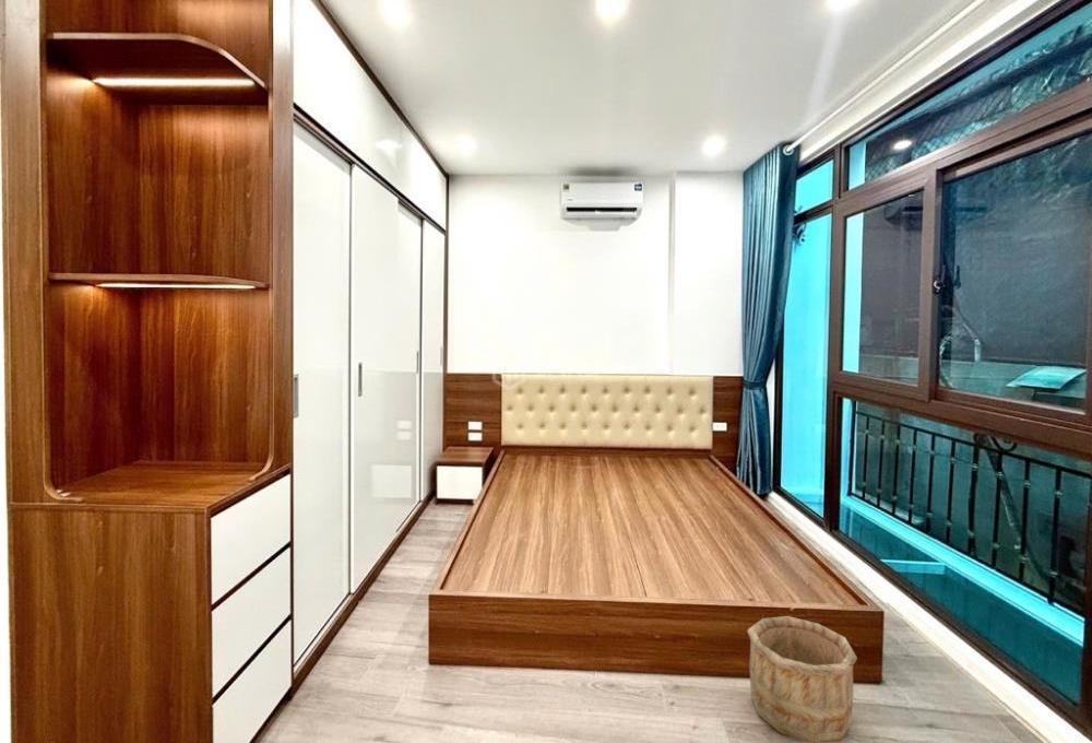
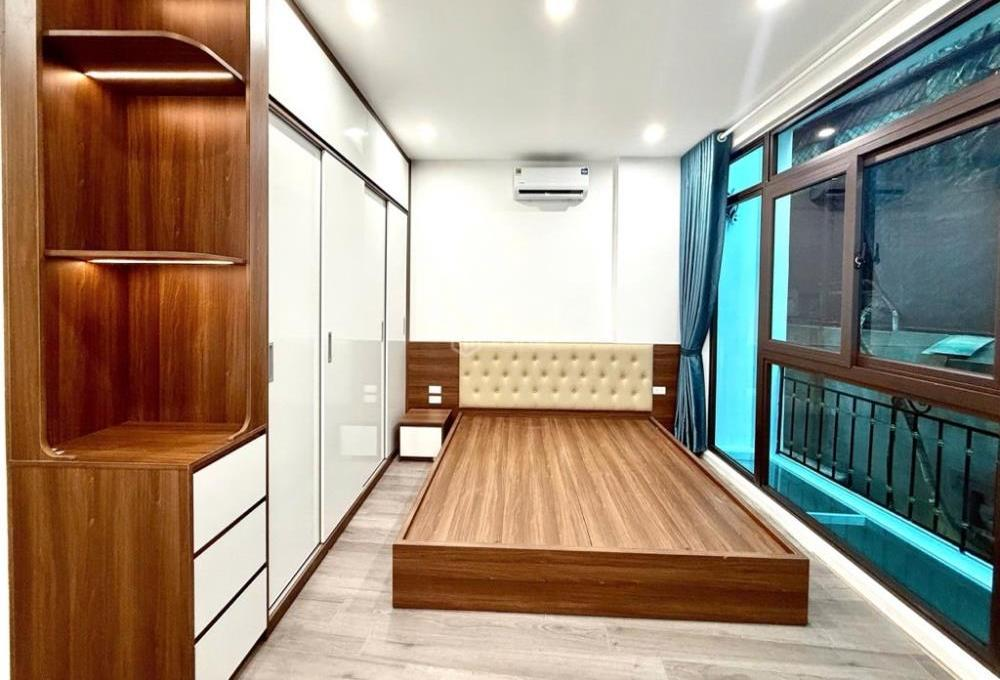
- wooden bucket [746,615,858,743]
